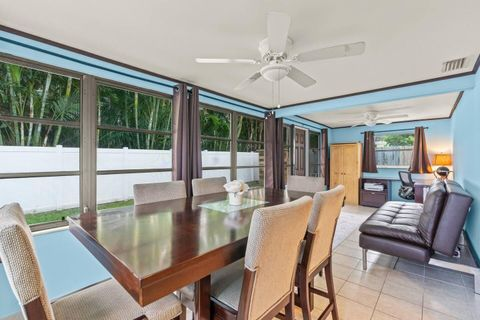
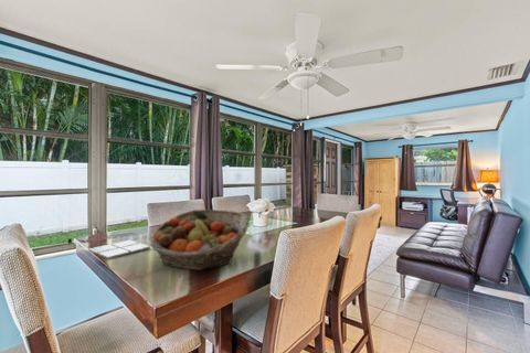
+ fruit basket [148,208,251,271]
+ drink coaster [87,239,151,260]
